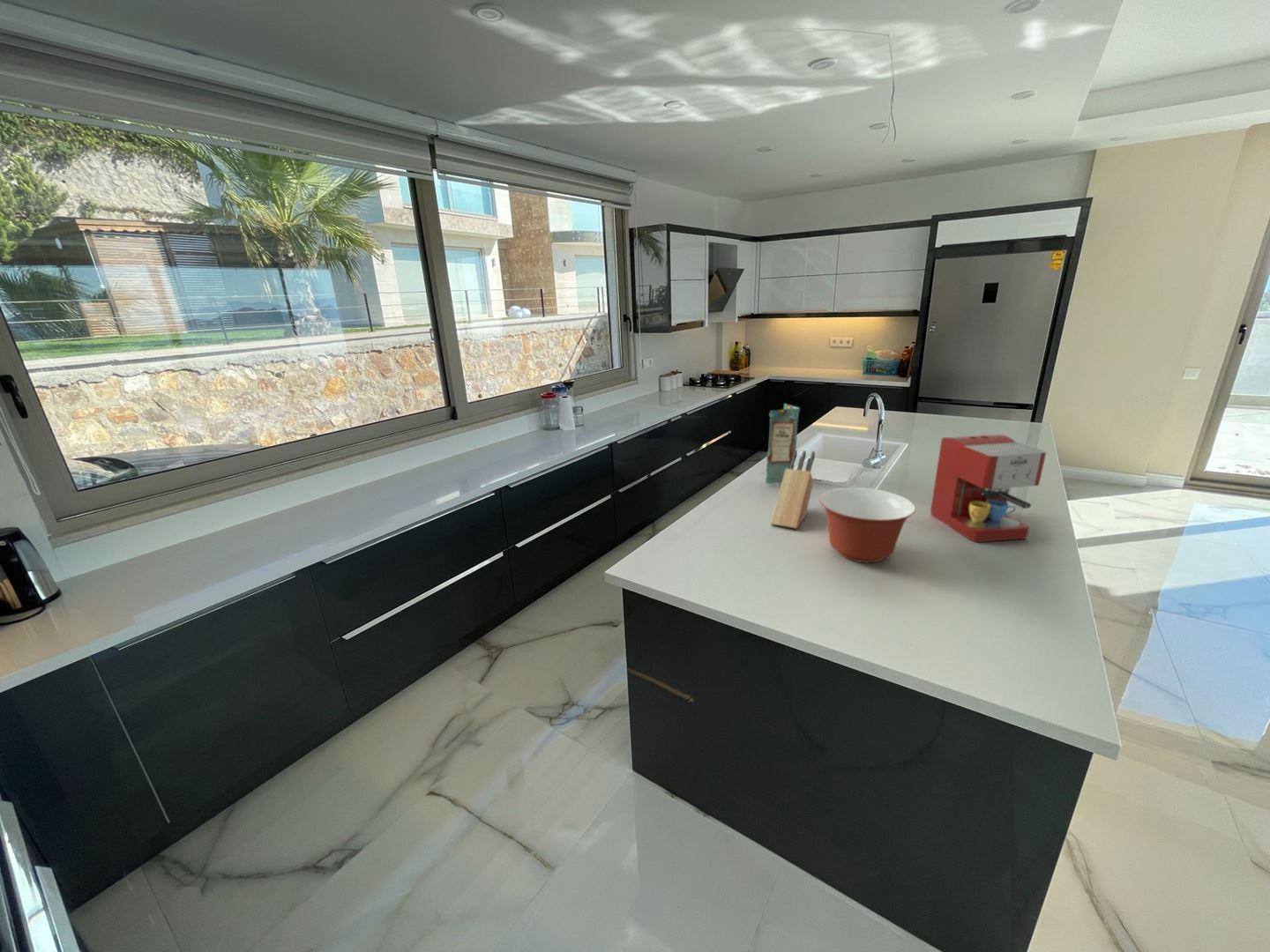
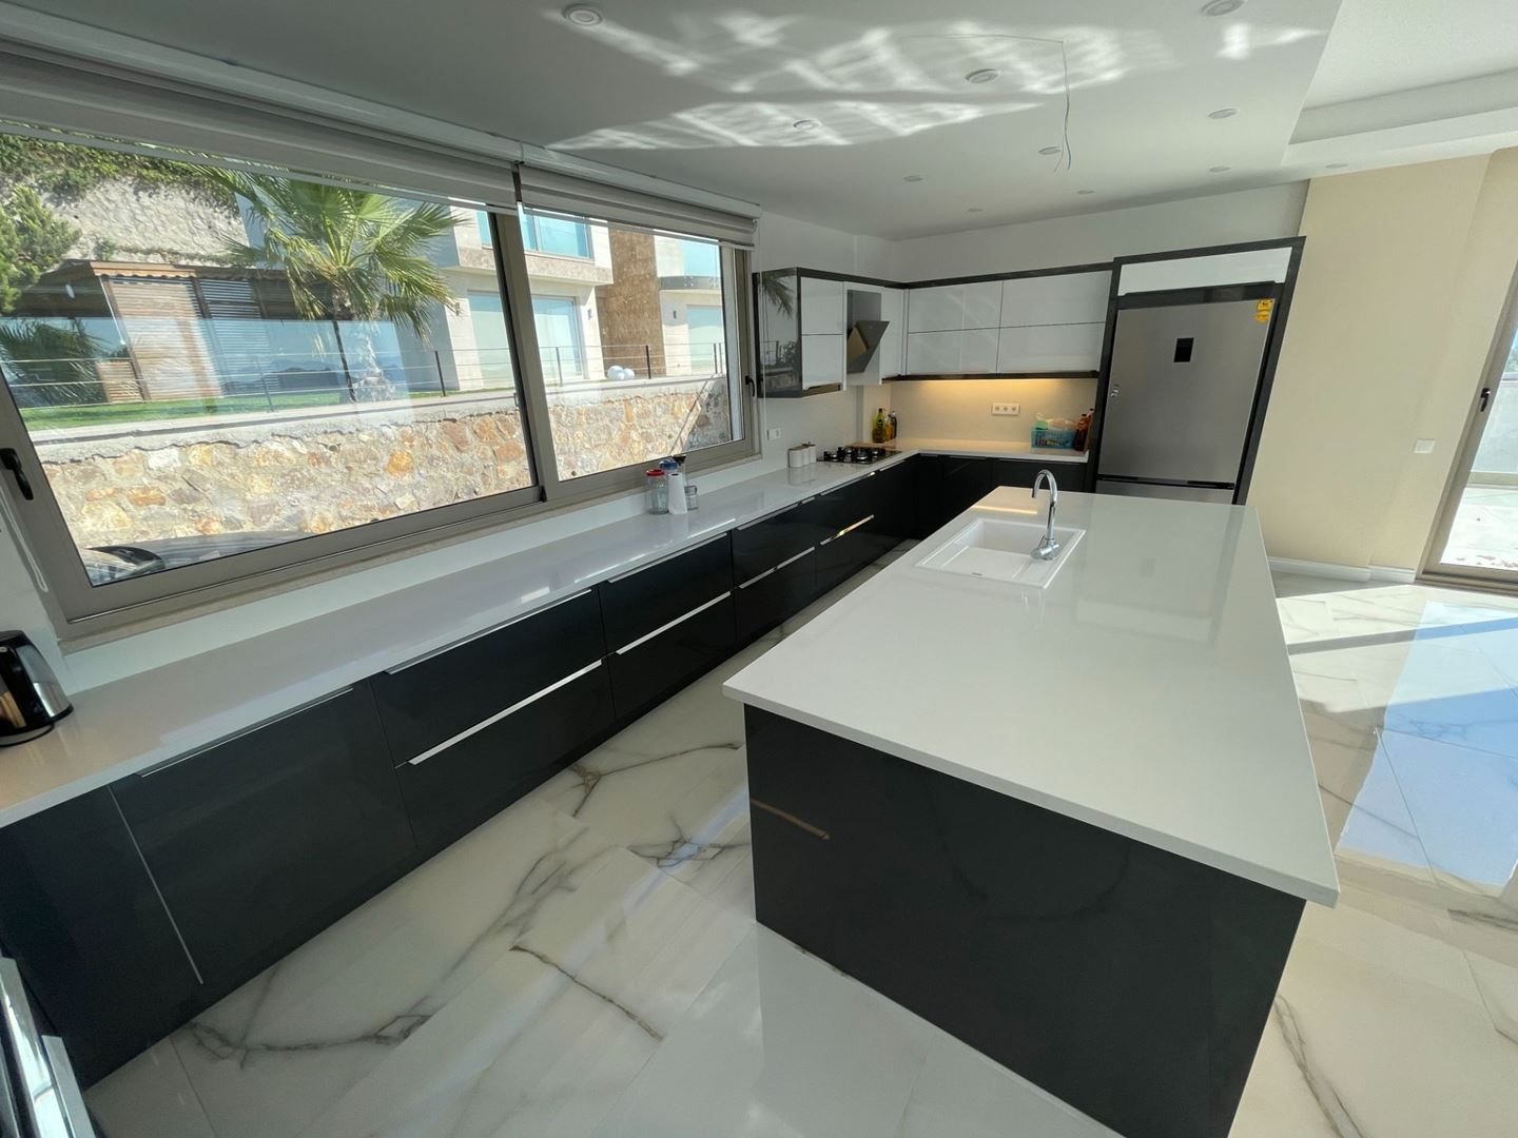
- mixing bowl [818,487,916,563]
- knife block [770,449,816,530]
- coffee maker [930,434,1047,543]
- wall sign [765,403,801,485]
